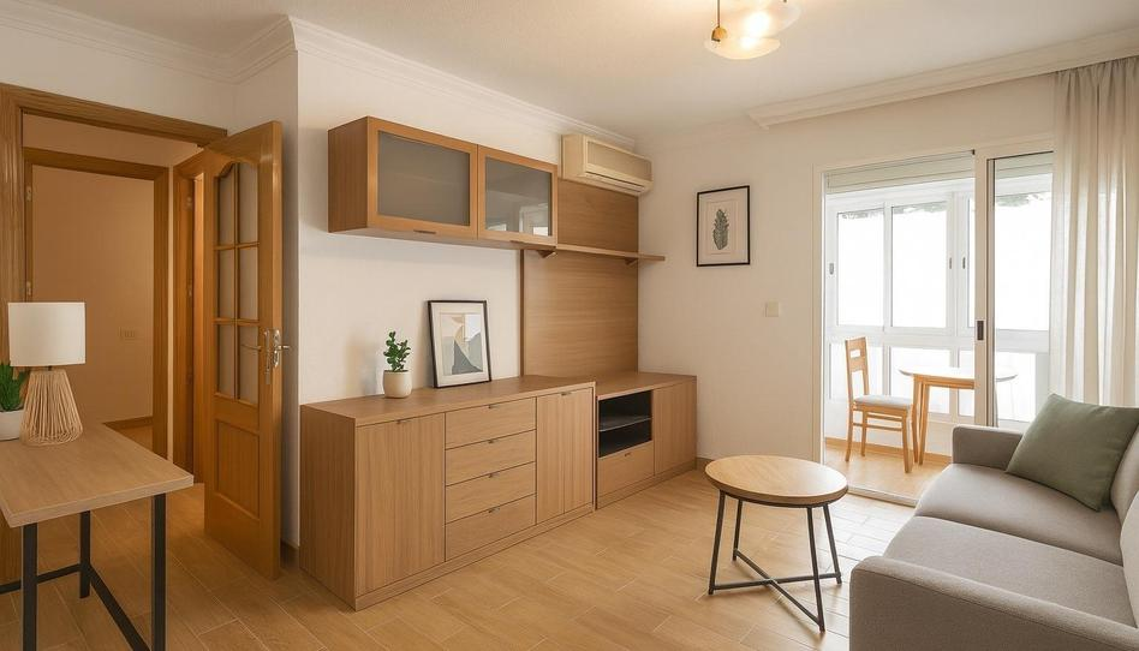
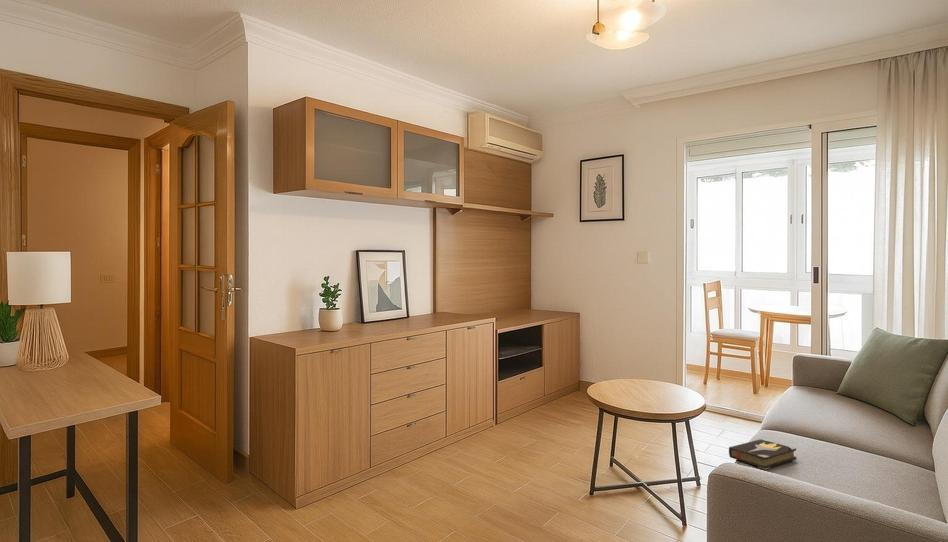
+ hardback book [728,438,798,471]
